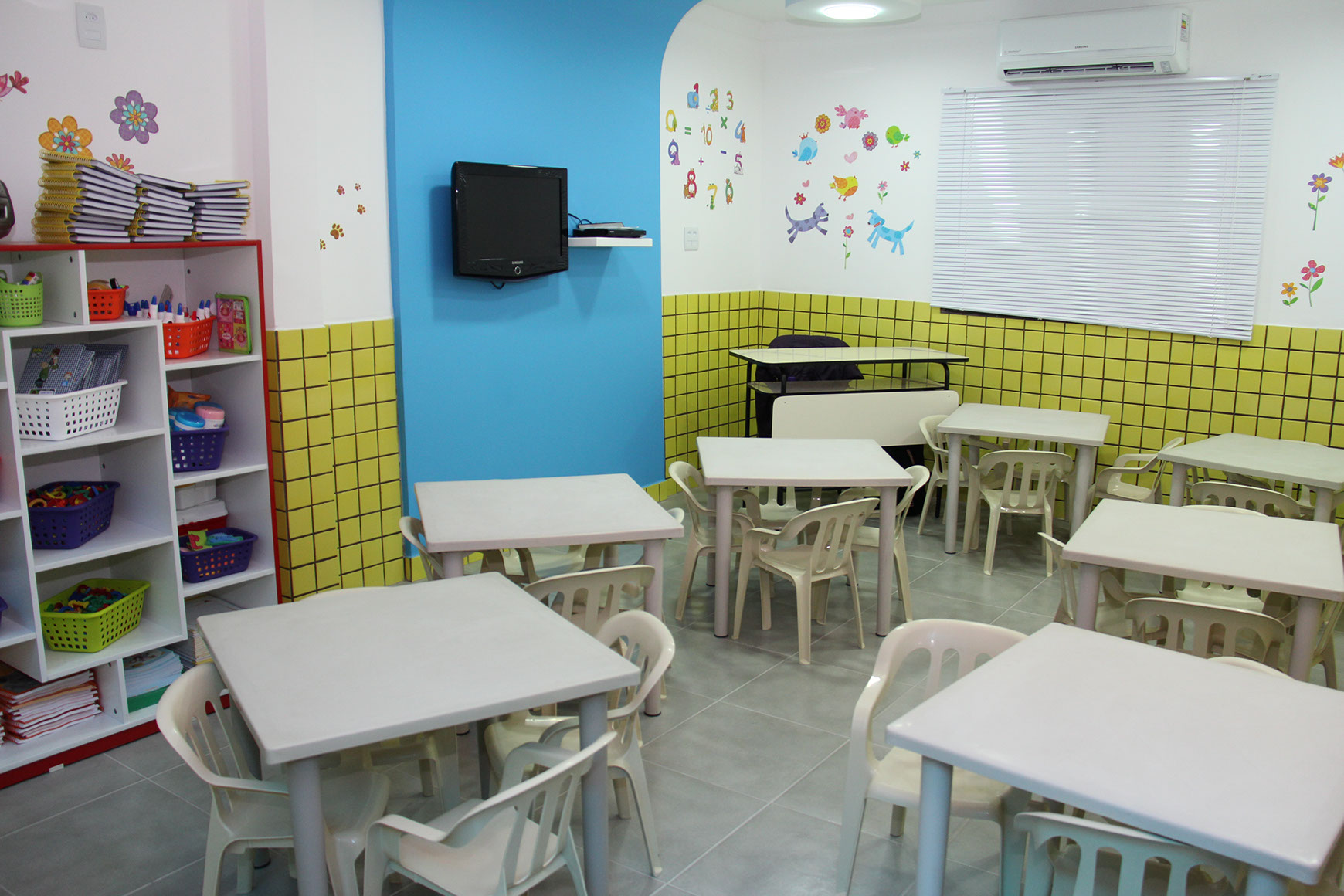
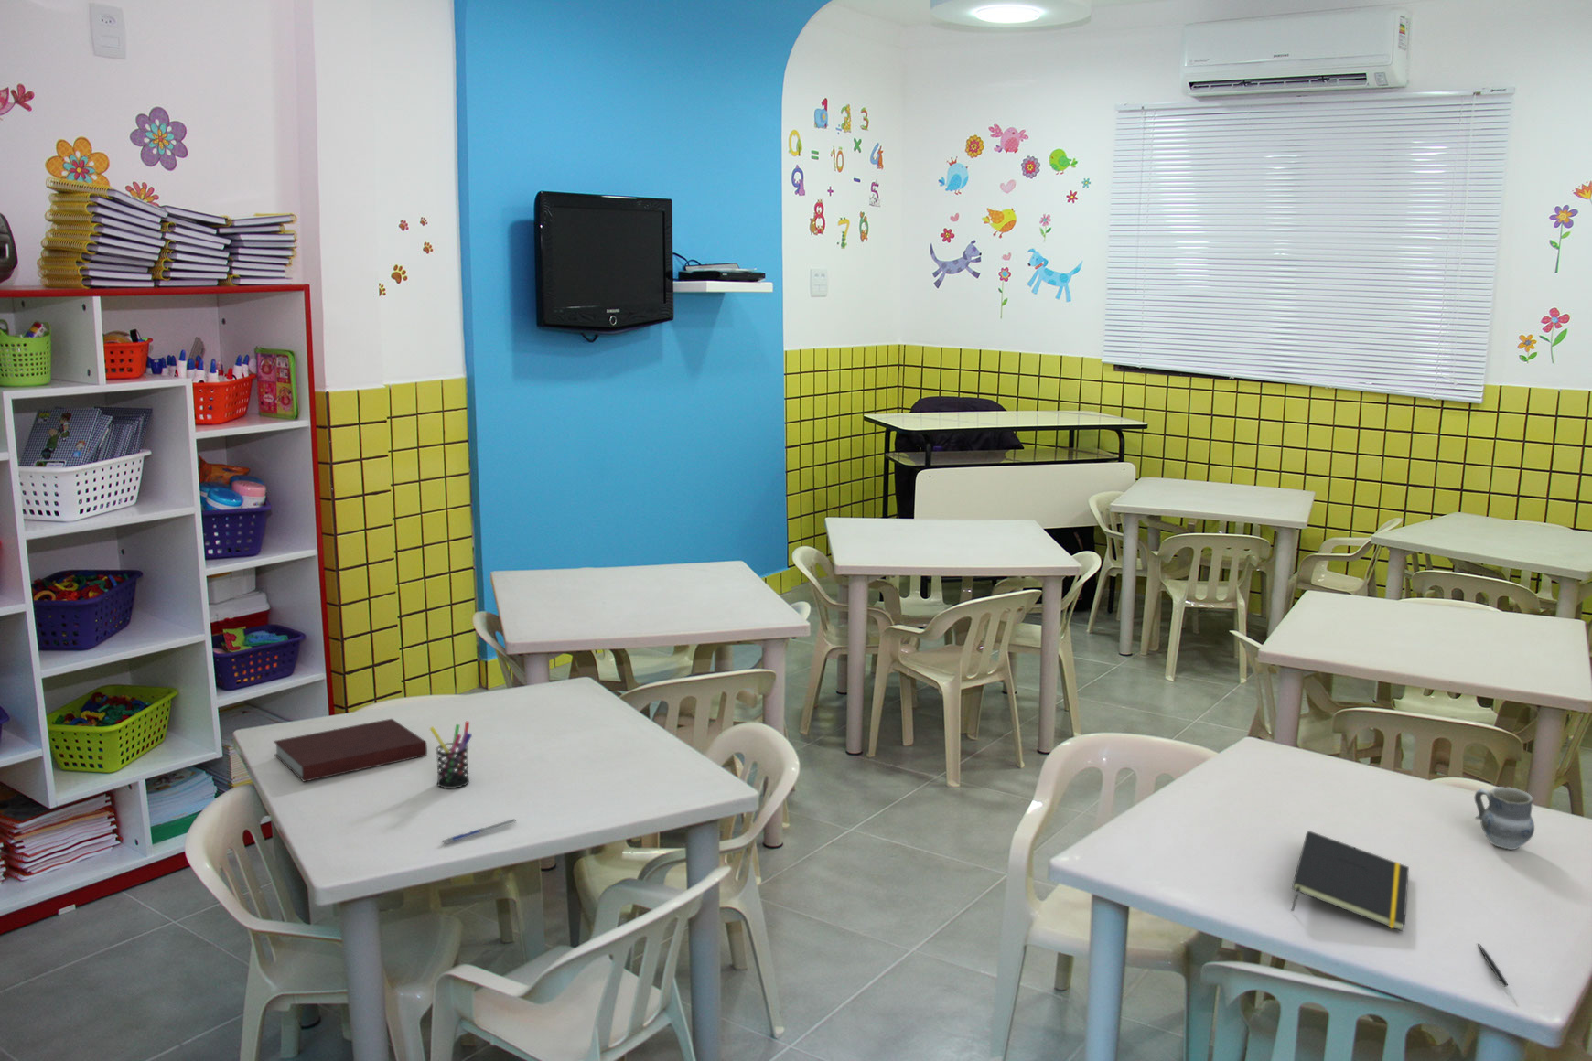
+ pen holder [429,721,473,790]
+ notebook [272,718,428,783]
+ notepad [1291,830,1410,932]
+ pen [441,818,516,845]
+ cup [1474,786,1535,850]
+ pen [1477,943,1509,988]
